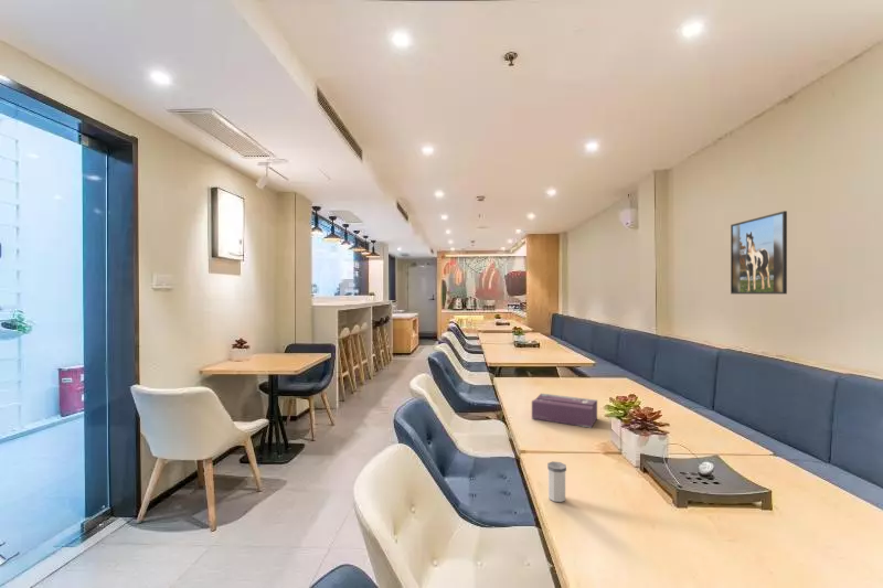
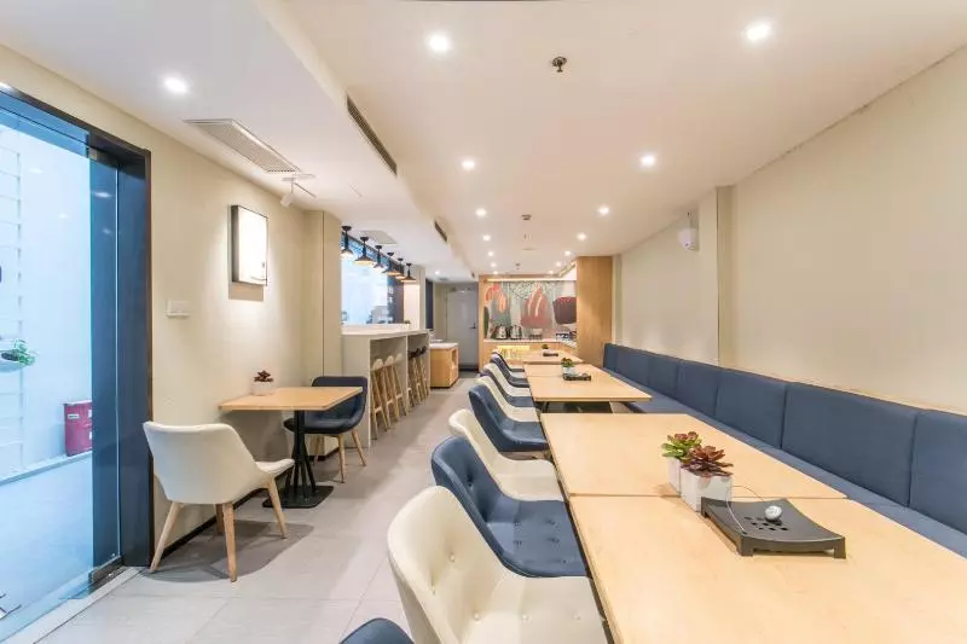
- salt shaker [546,461,567,503]
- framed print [730,210,788,295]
- tissue box [531,393,598,429]
